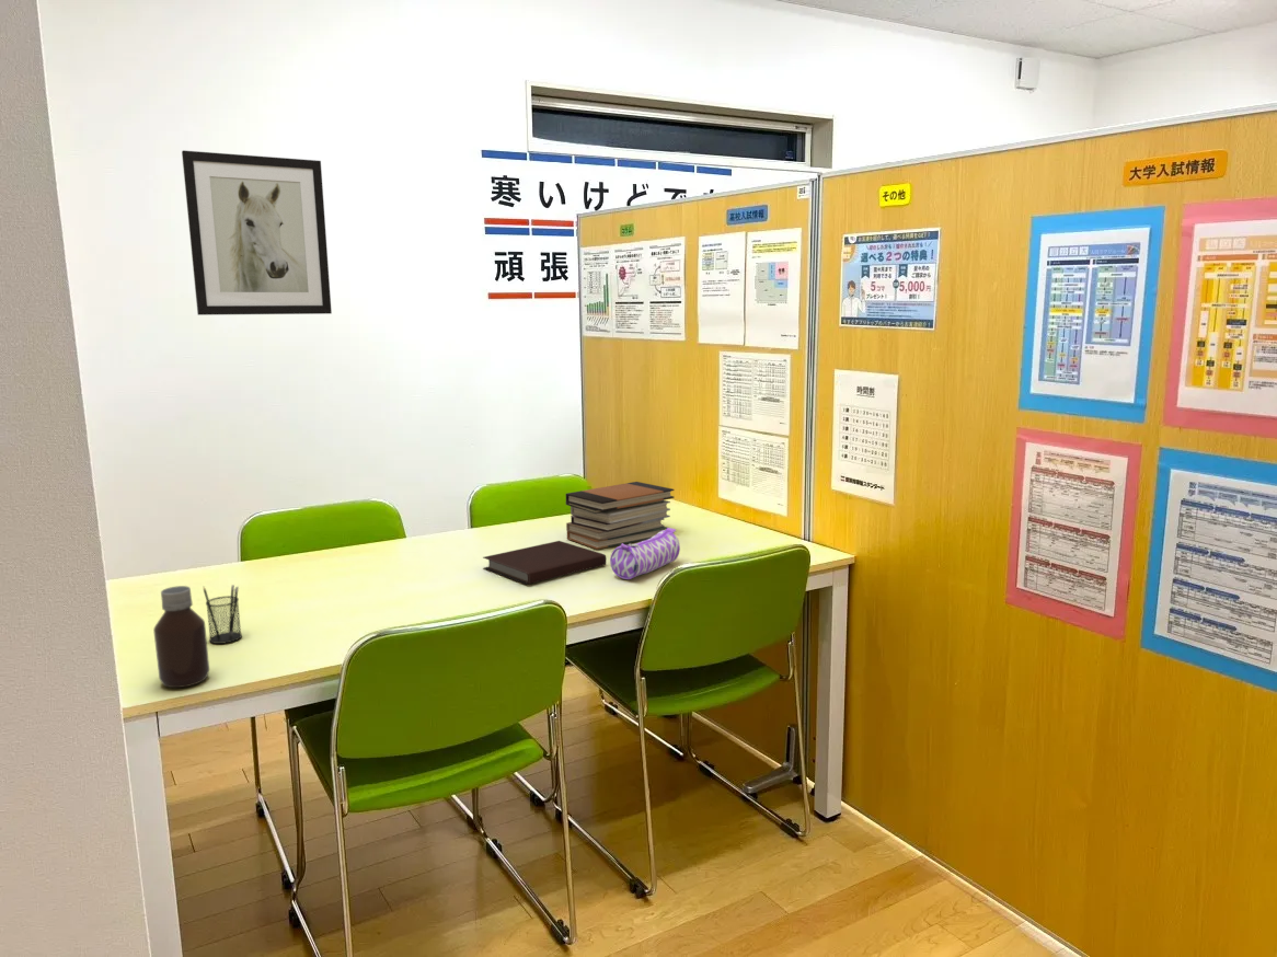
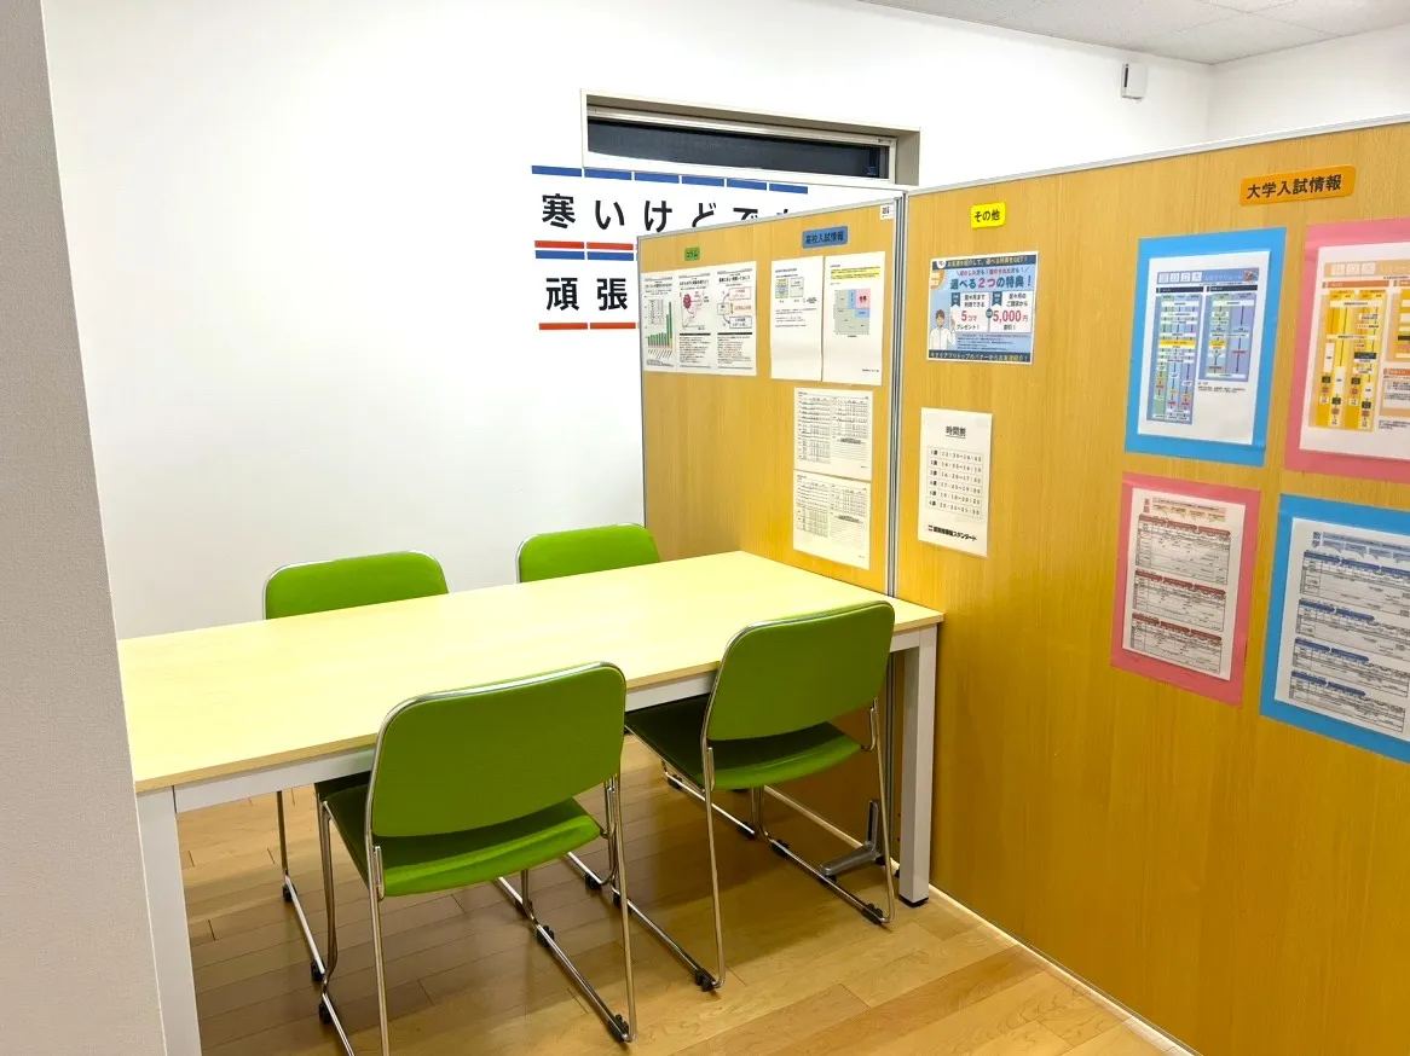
- book stack [565,481,676,551]
- pencil holder [203,584,243,645]
- notebook [482,540,608,586]
- wall art [181,149,333,316]
- bottle [152,585,210,689]
- pencil case [609,527,681,580]
